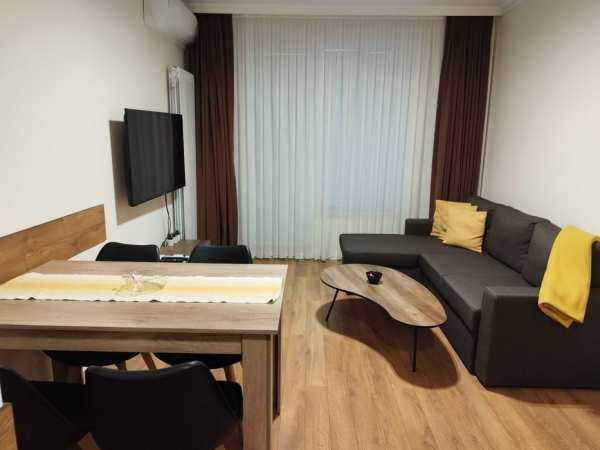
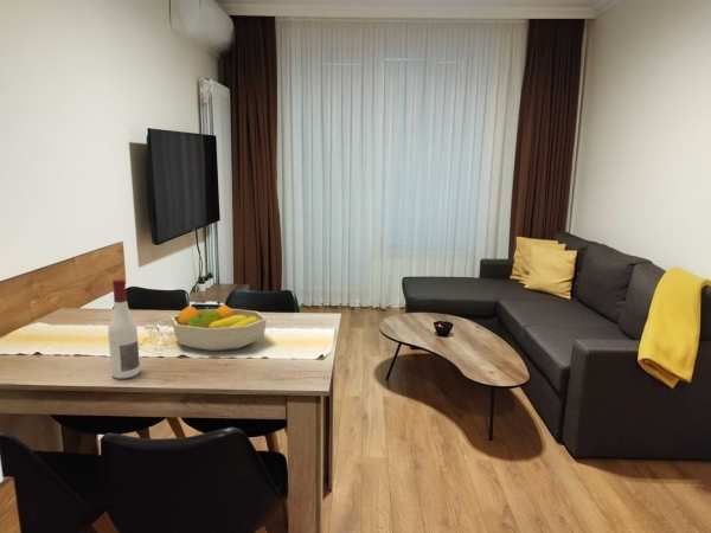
+ fruit bowl [171,303,268,352]
+ alcohol [107,277,141,380]
